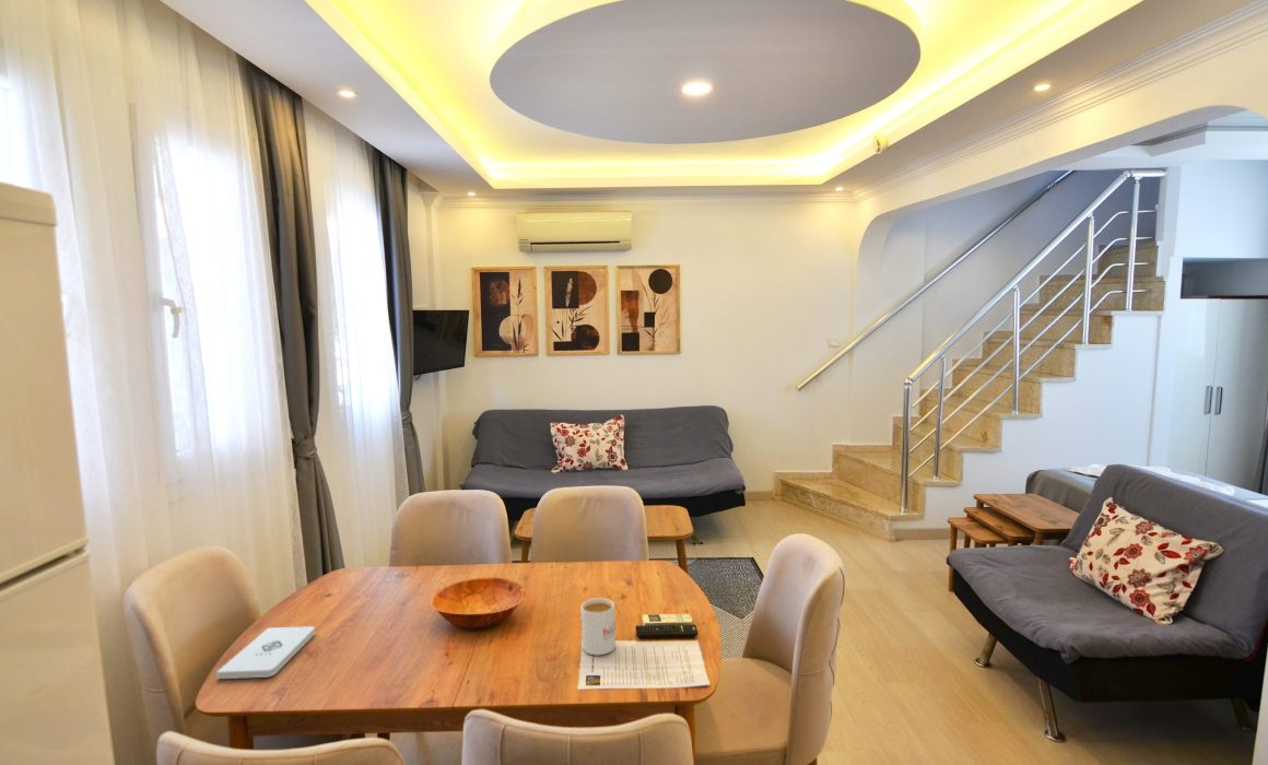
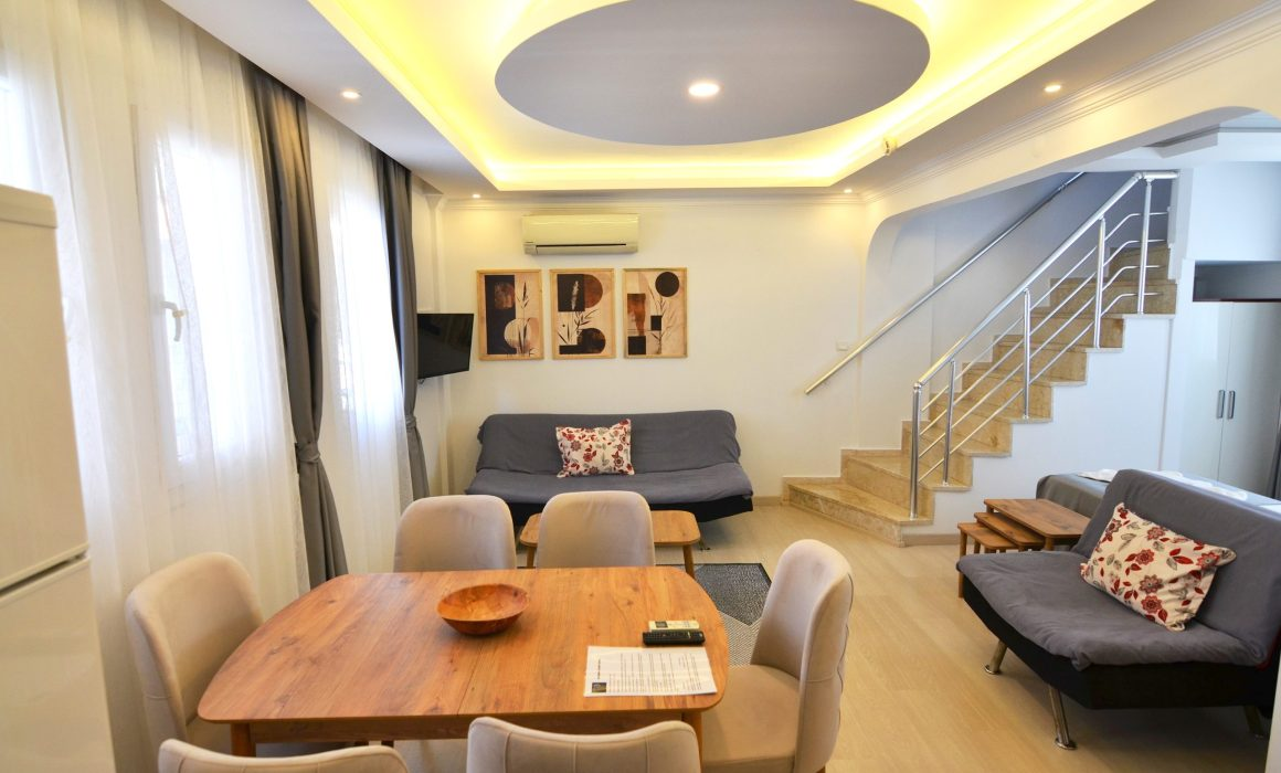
- mug [579,597,617,657]
- notepad [215,625,316,680]
